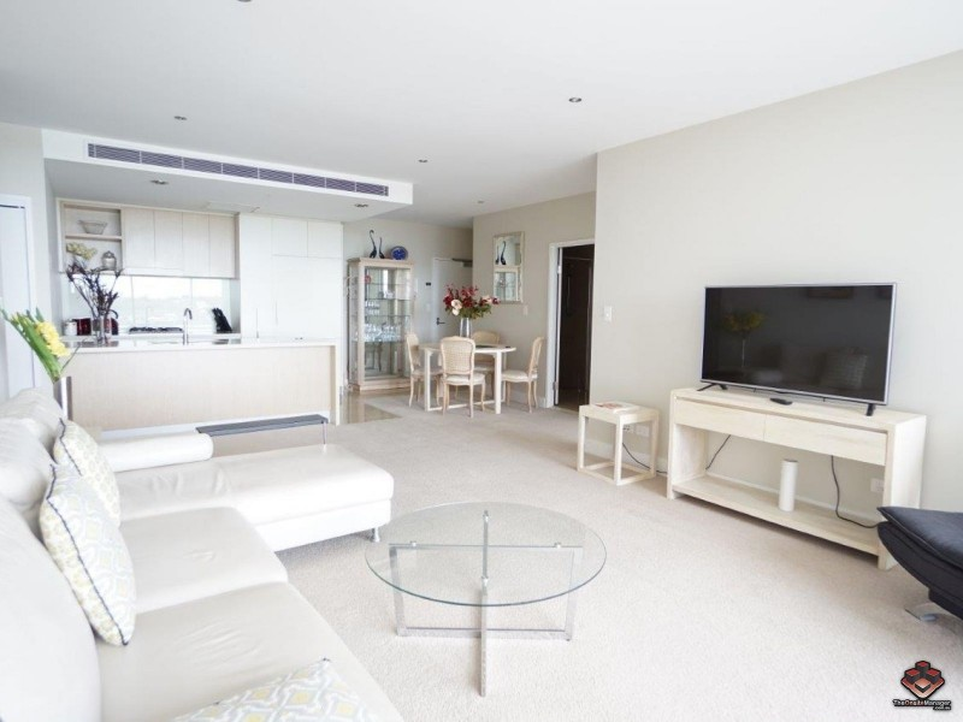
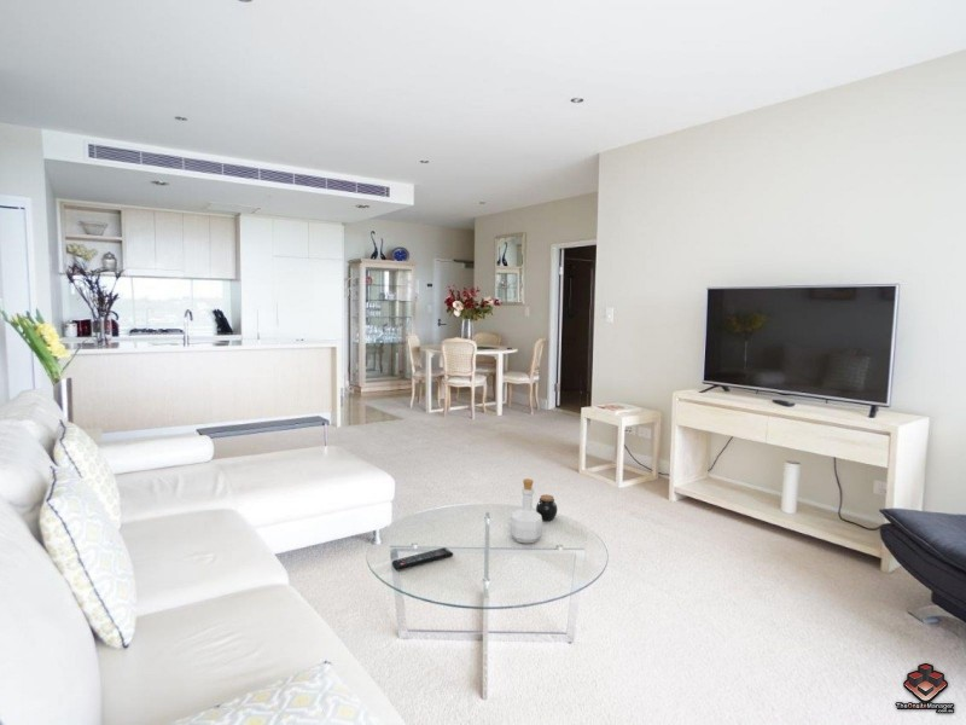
+ jar [535,493,558,522]
+ bottle [508,477,543,544]
+ remote control [391,546,454,572]
